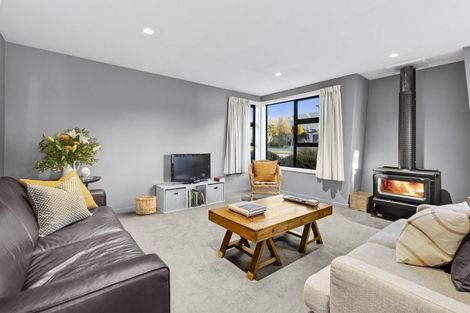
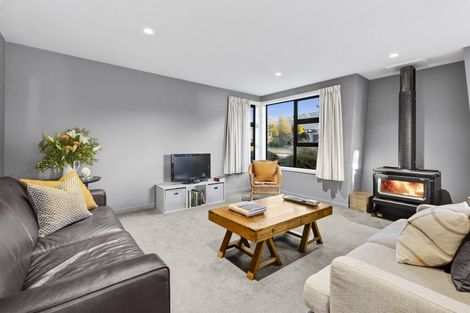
- wooden bucket [134,195,157,215]
